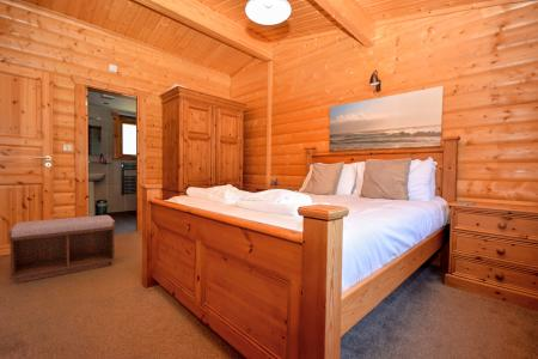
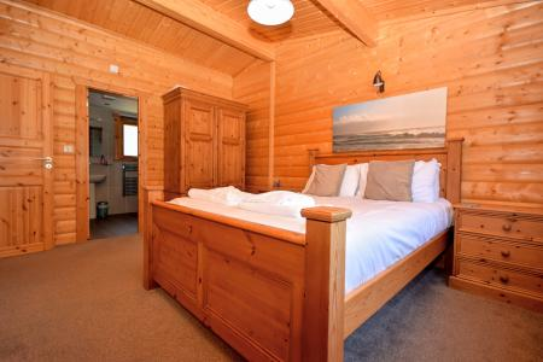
- bench [7,214,117,284]
